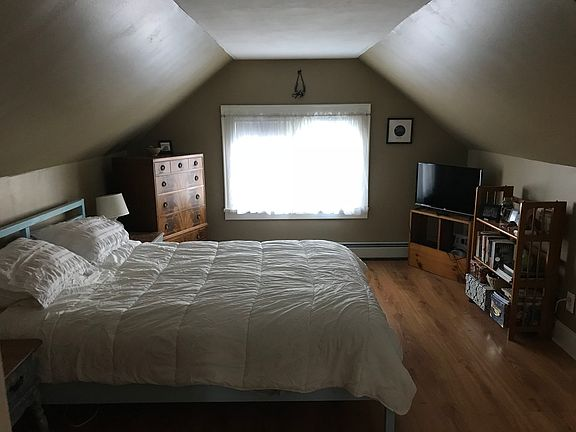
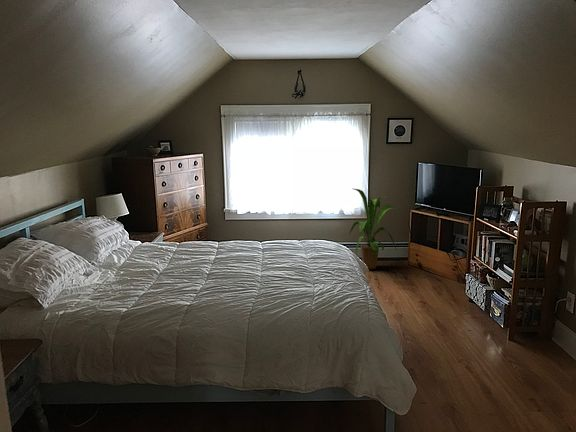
+ house plant [348,188,402,270]
